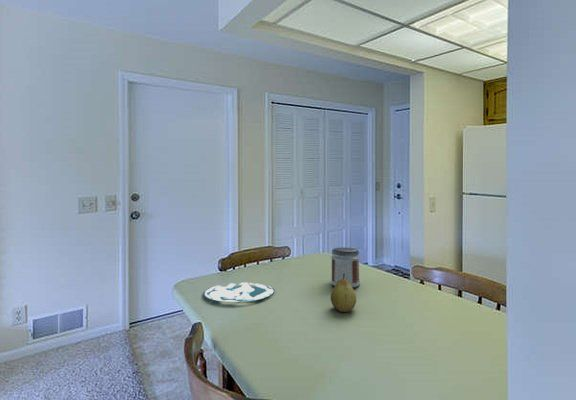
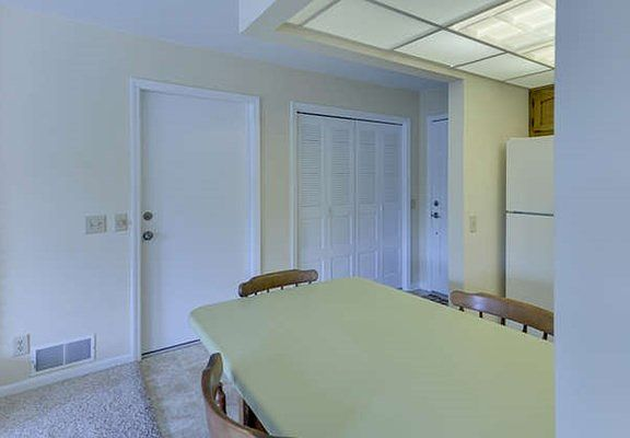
- plate [203,282,275,303]
- fruit [330,274,357,313]
- jar [330,247,361,288]
